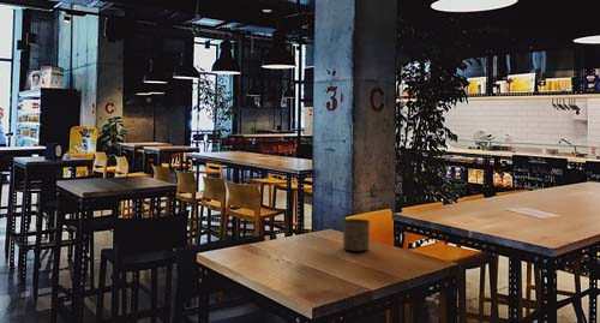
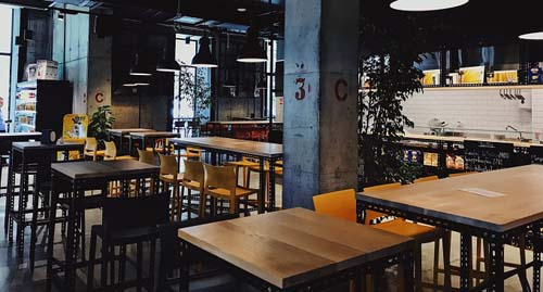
- cup [342,217,371,252]
